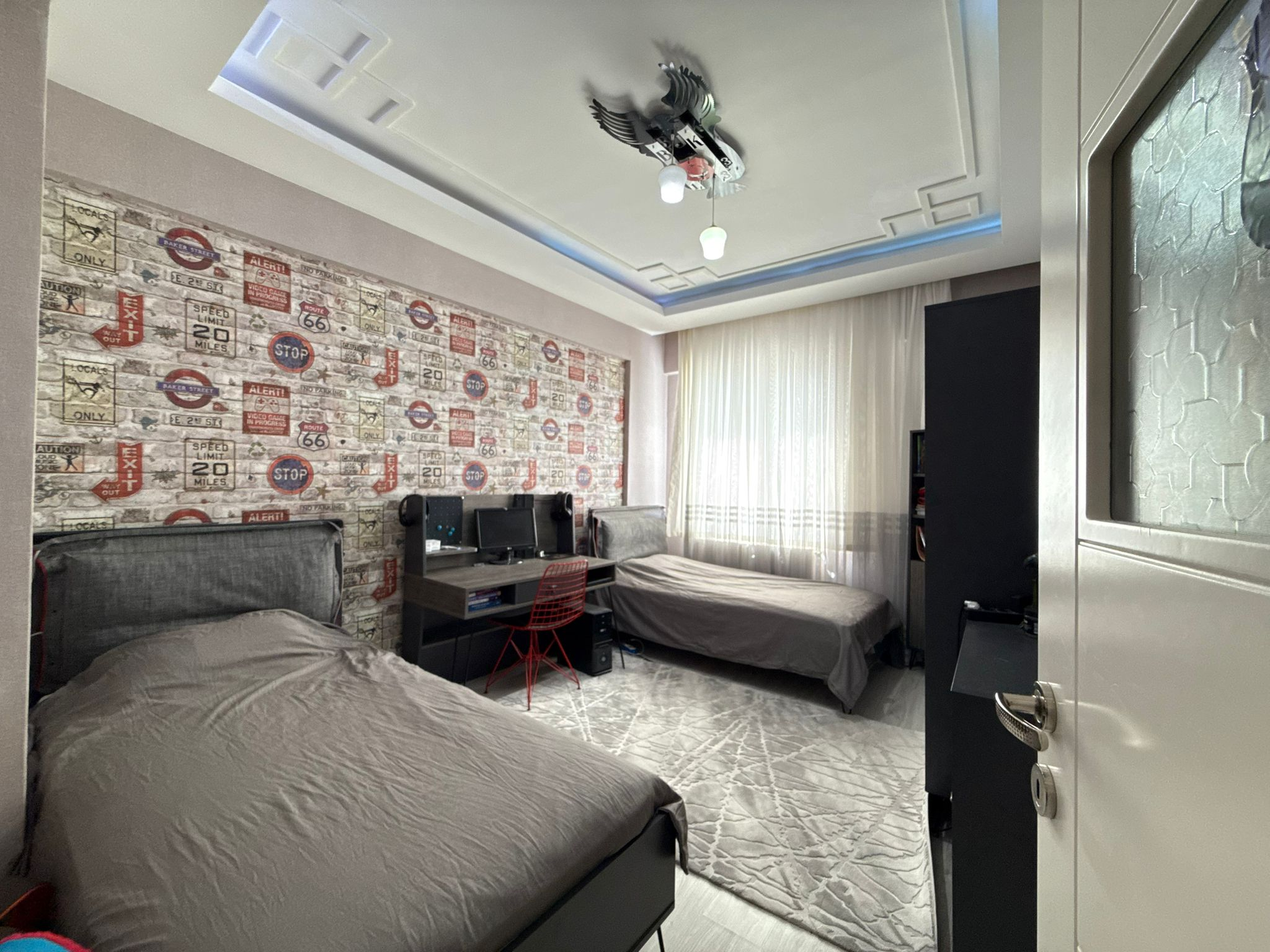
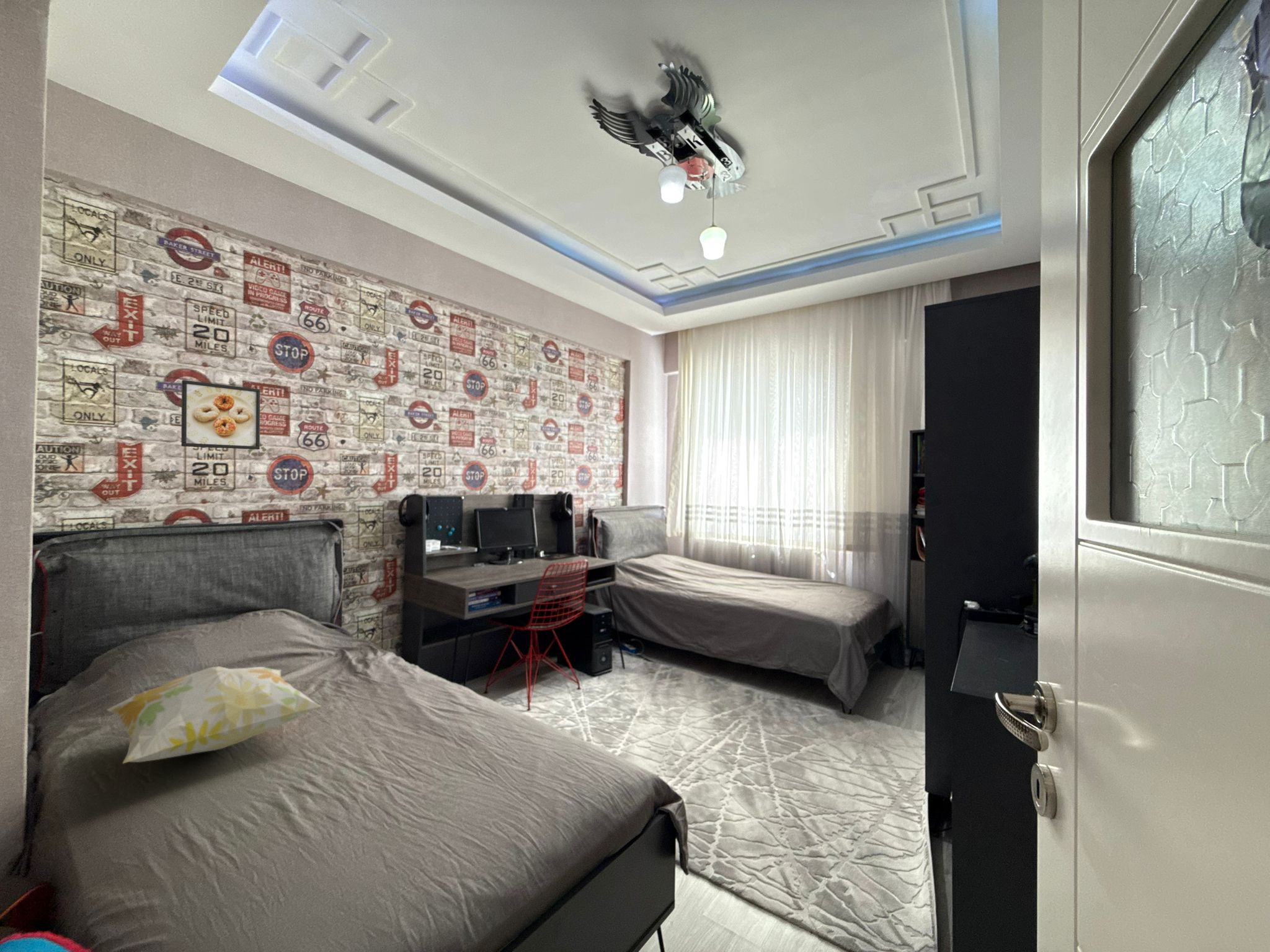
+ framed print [180,379,261,450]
+ decorative pillow [106,666,322,764]
